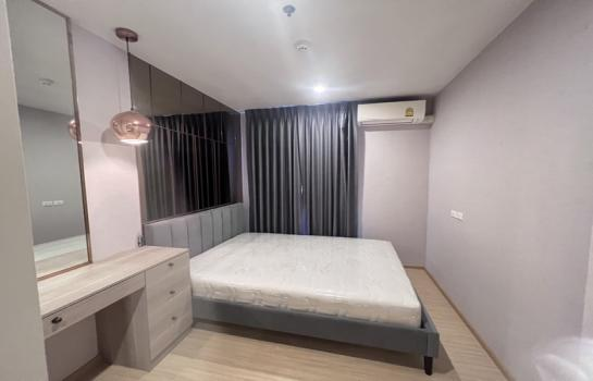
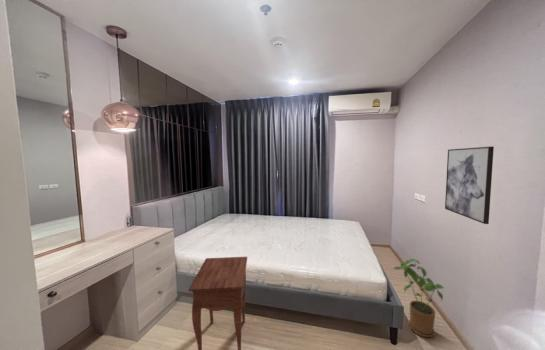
+ side table [188,256,248,350]
+ house plant [393,258,445,338]
+ wall art [444,145,495,225]
